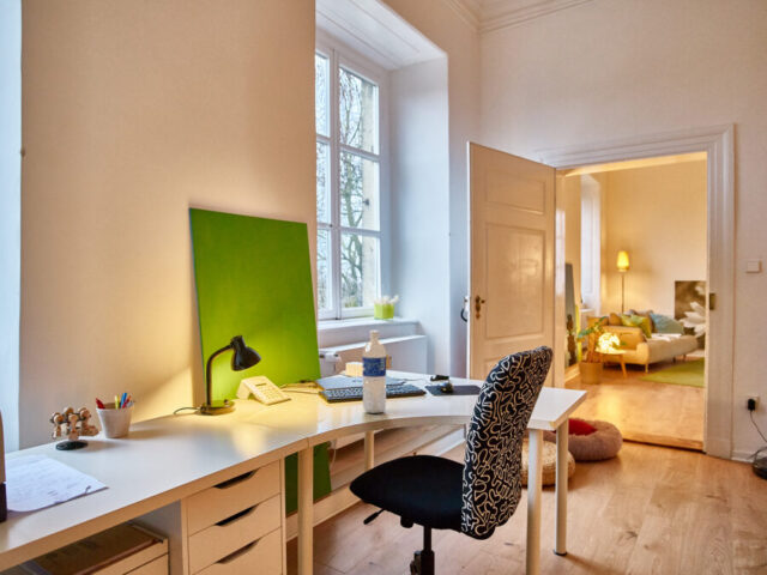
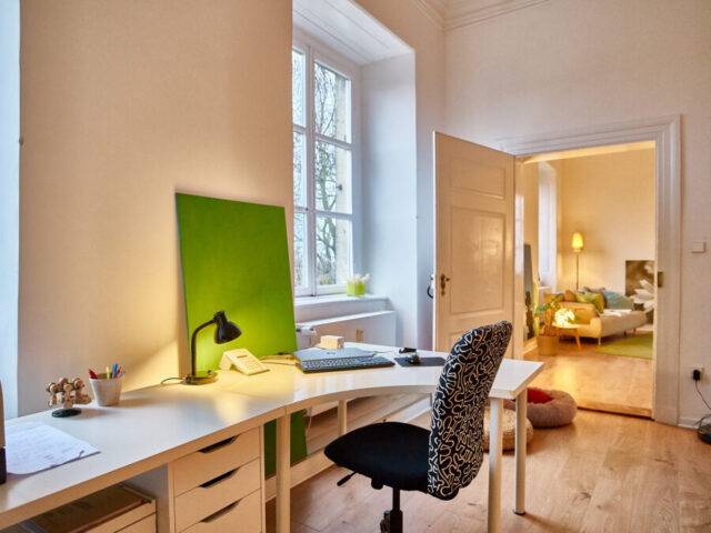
- water bottle [362,329,387,414]
